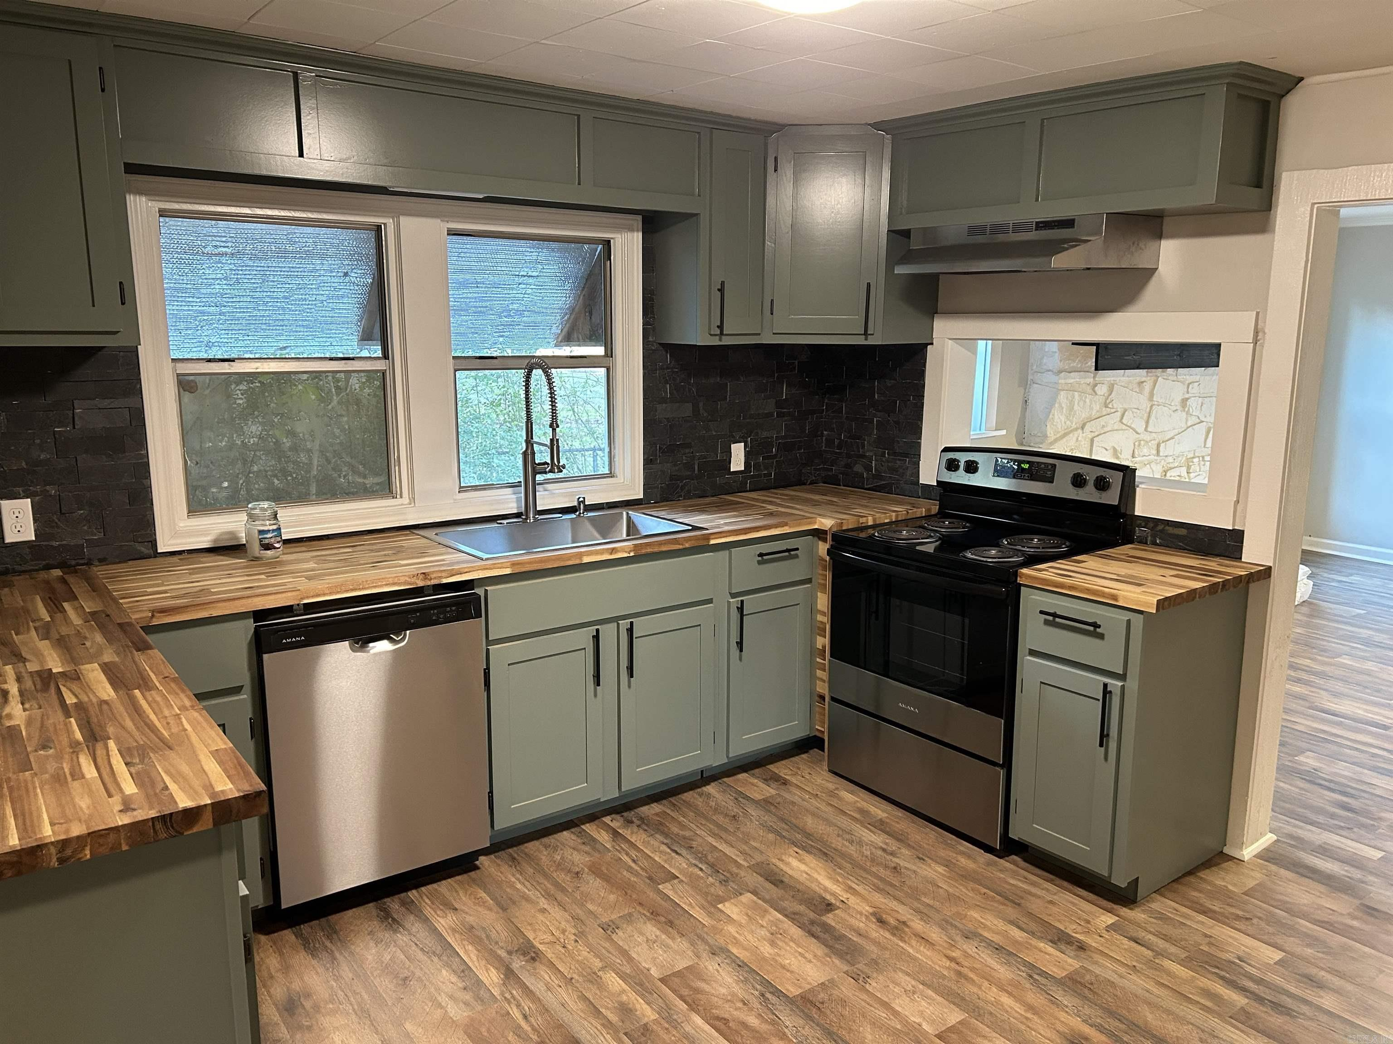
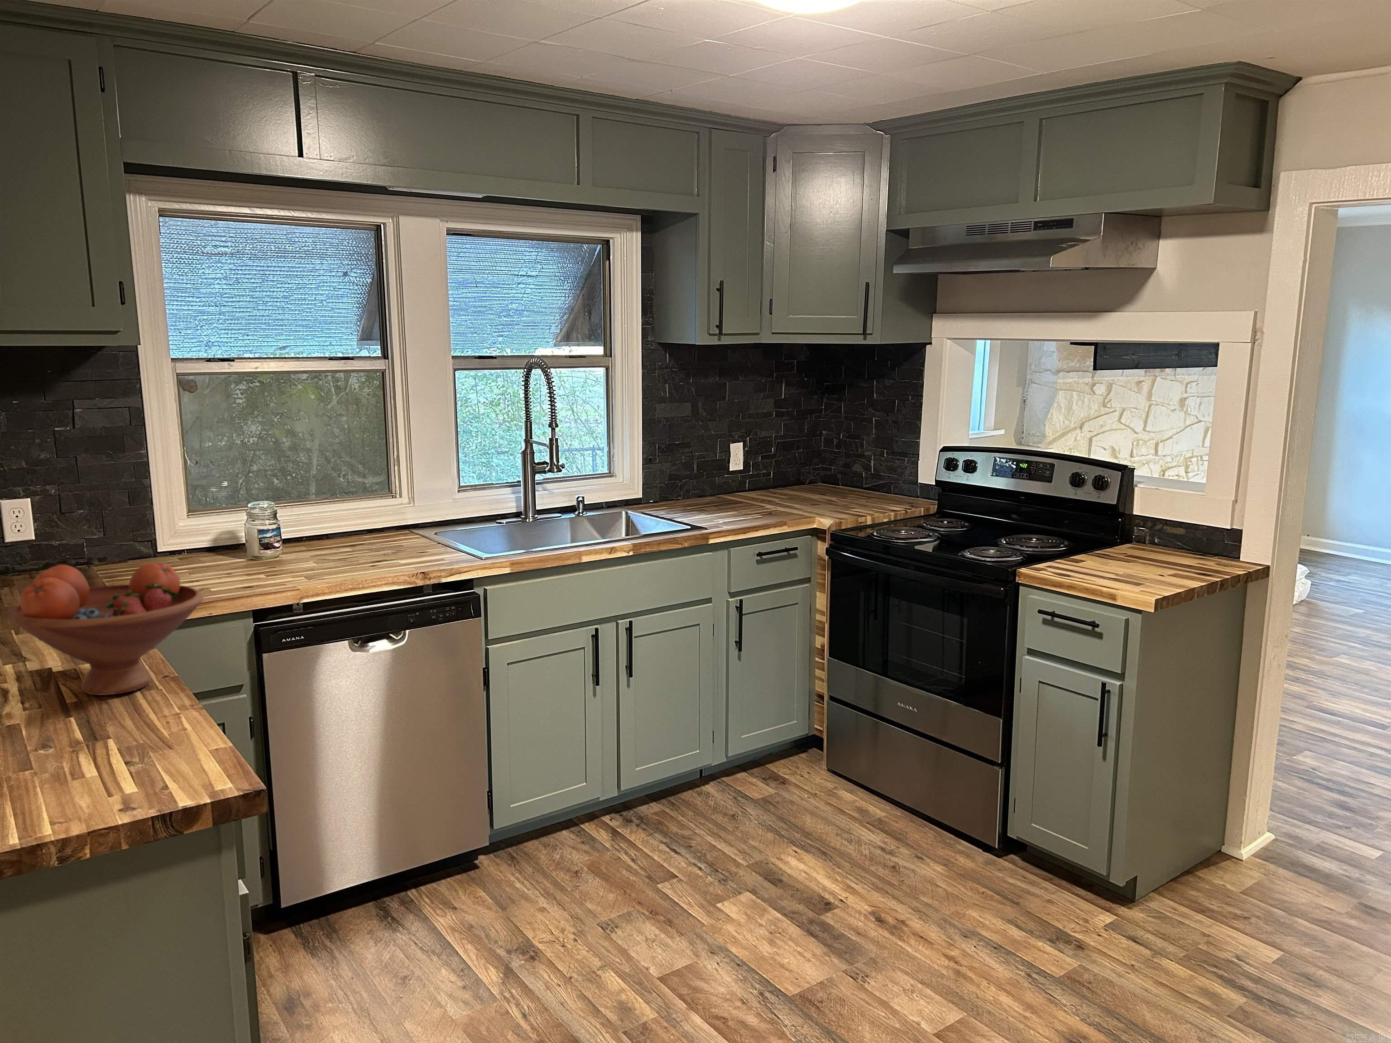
+ fruit bowl [10,562,204,696]
